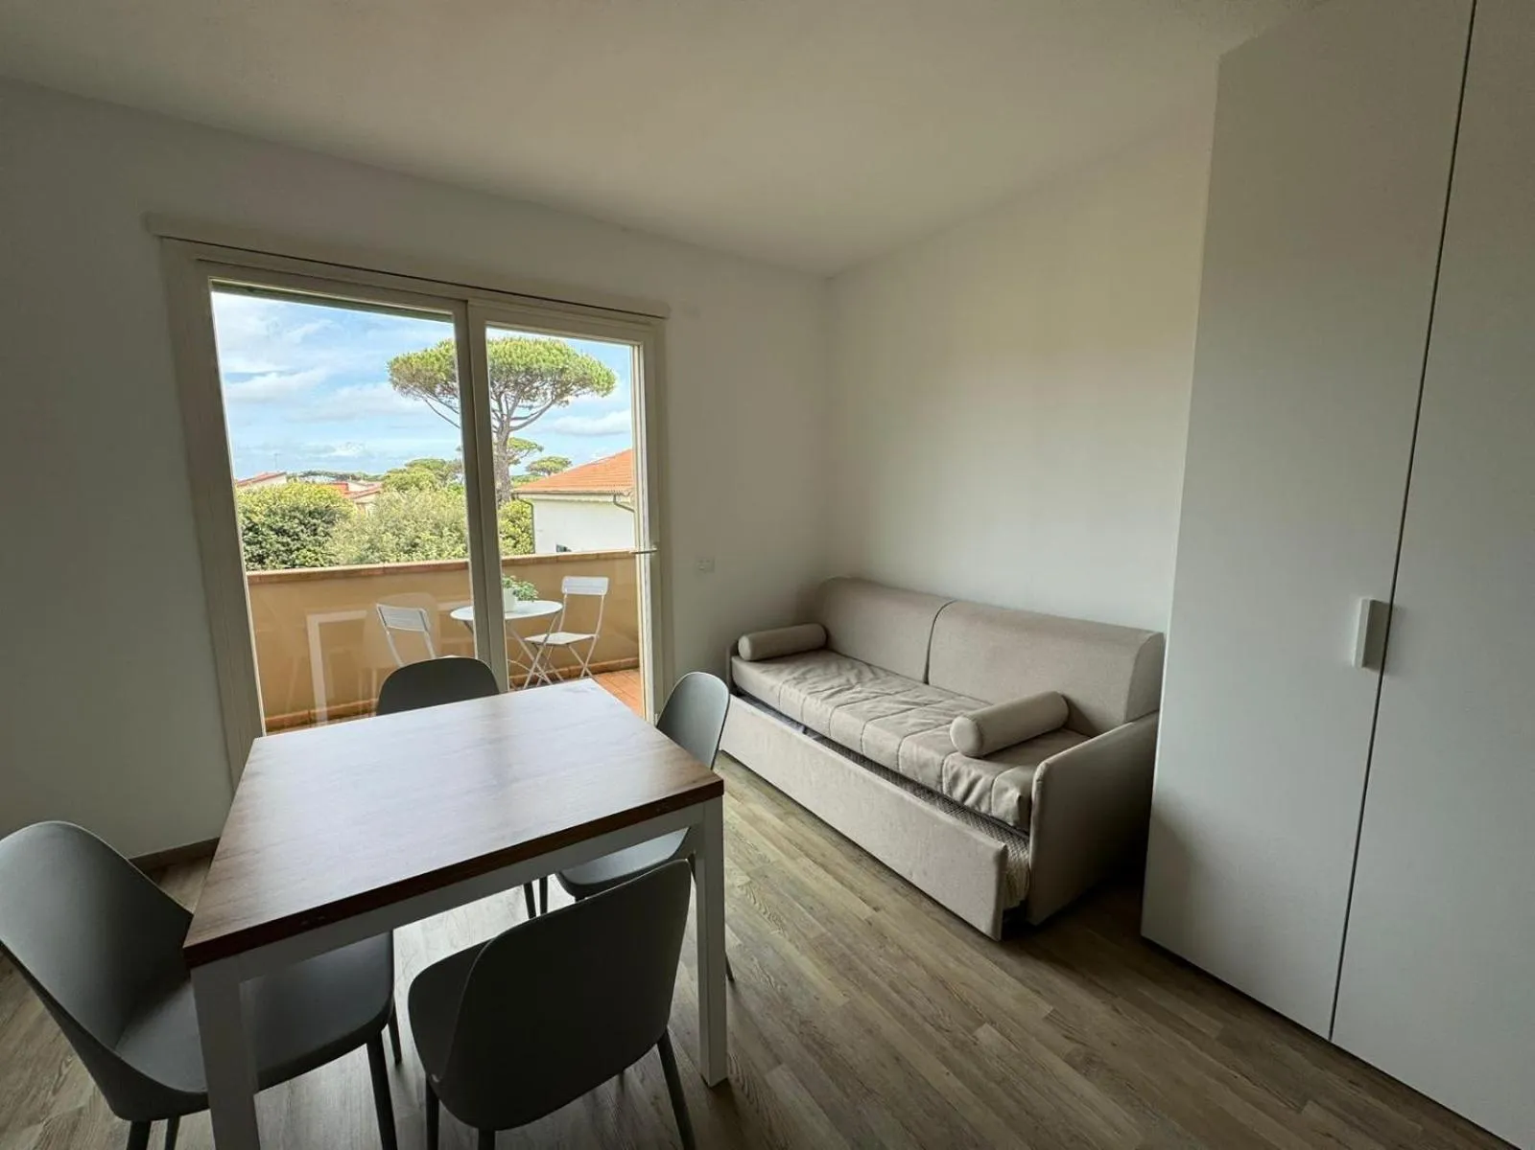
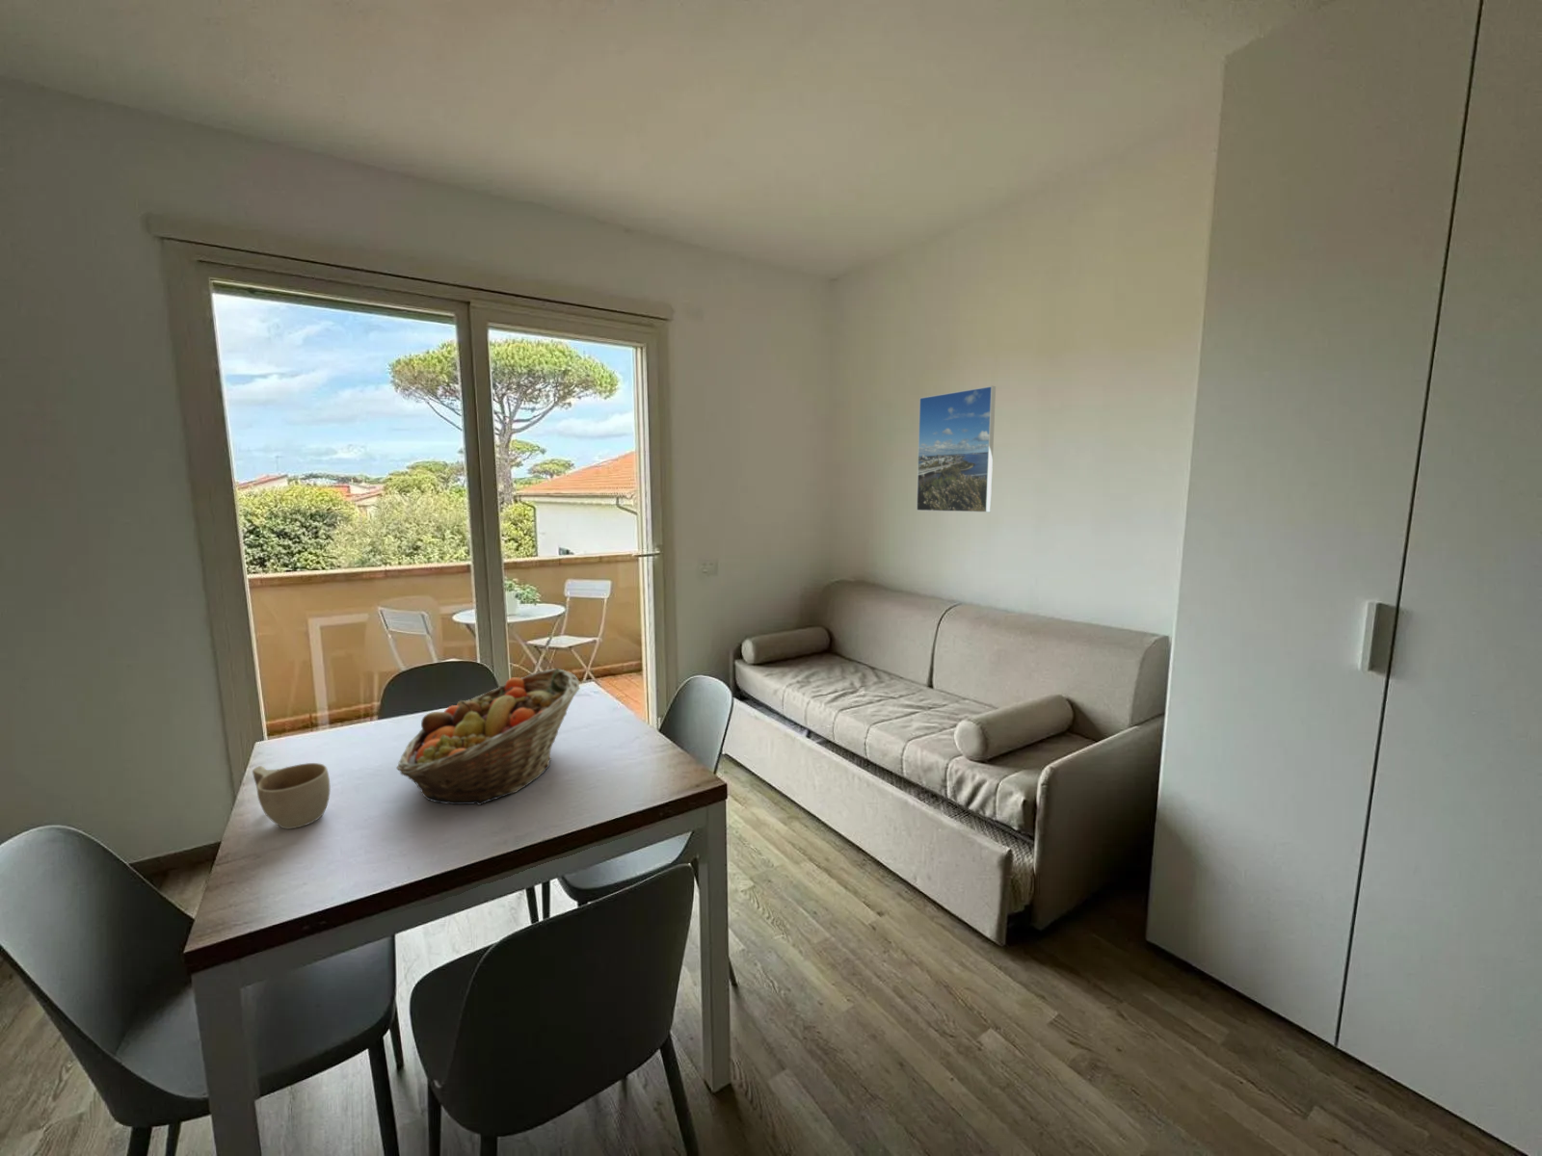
+ fruit basket [396,668,582,806]
+ cup [251,763,331,829]
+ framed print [915,385,997,514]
